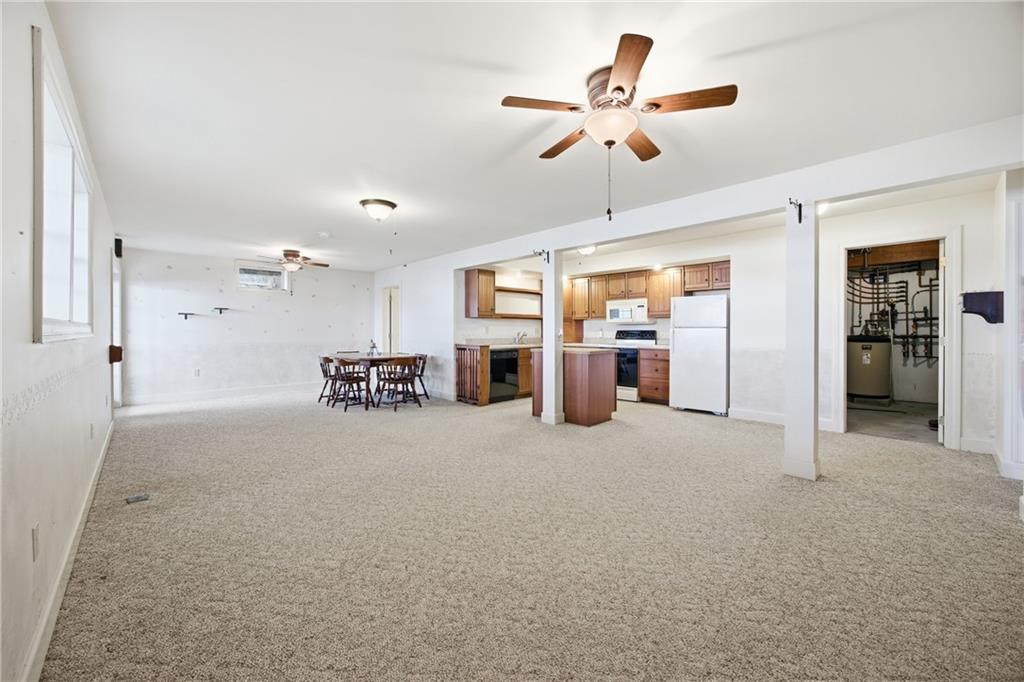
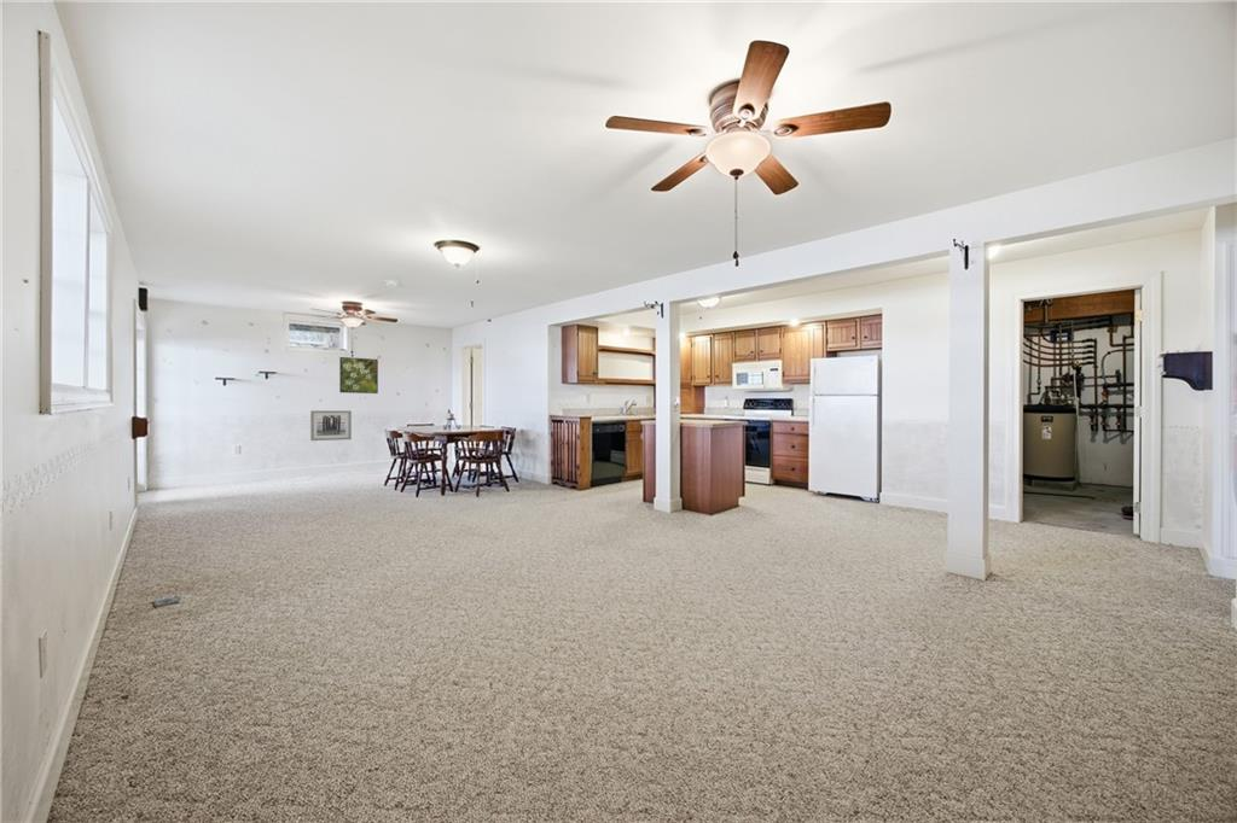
+ wall art [309,409,353,442]
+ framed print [338,356,379,395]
